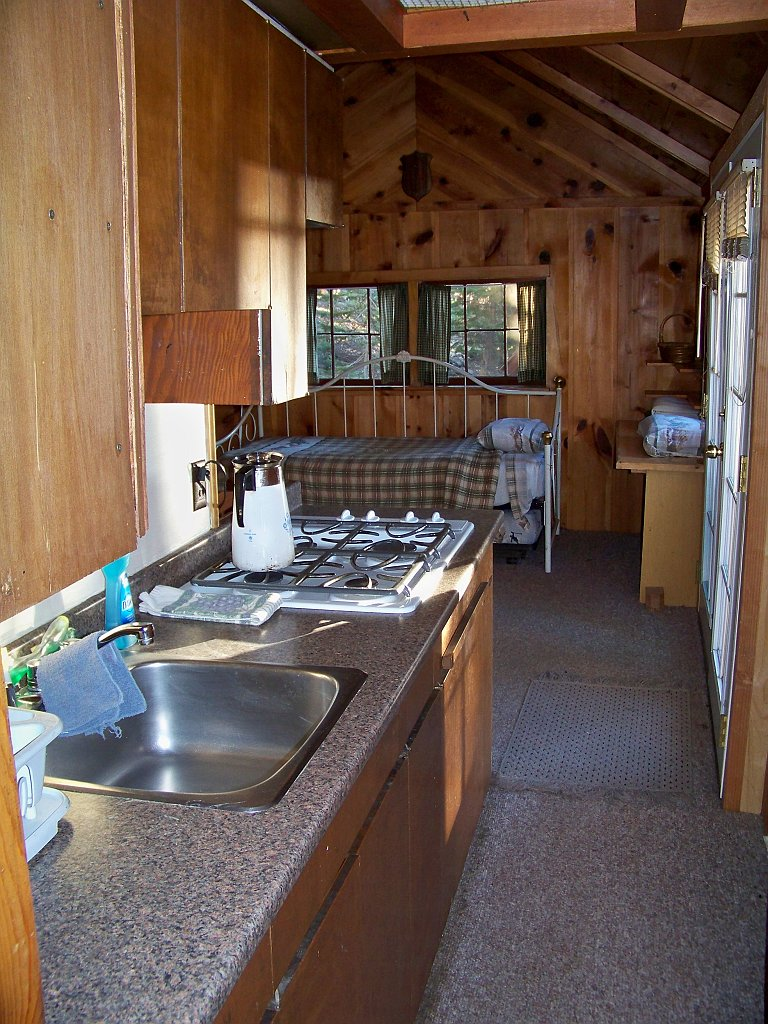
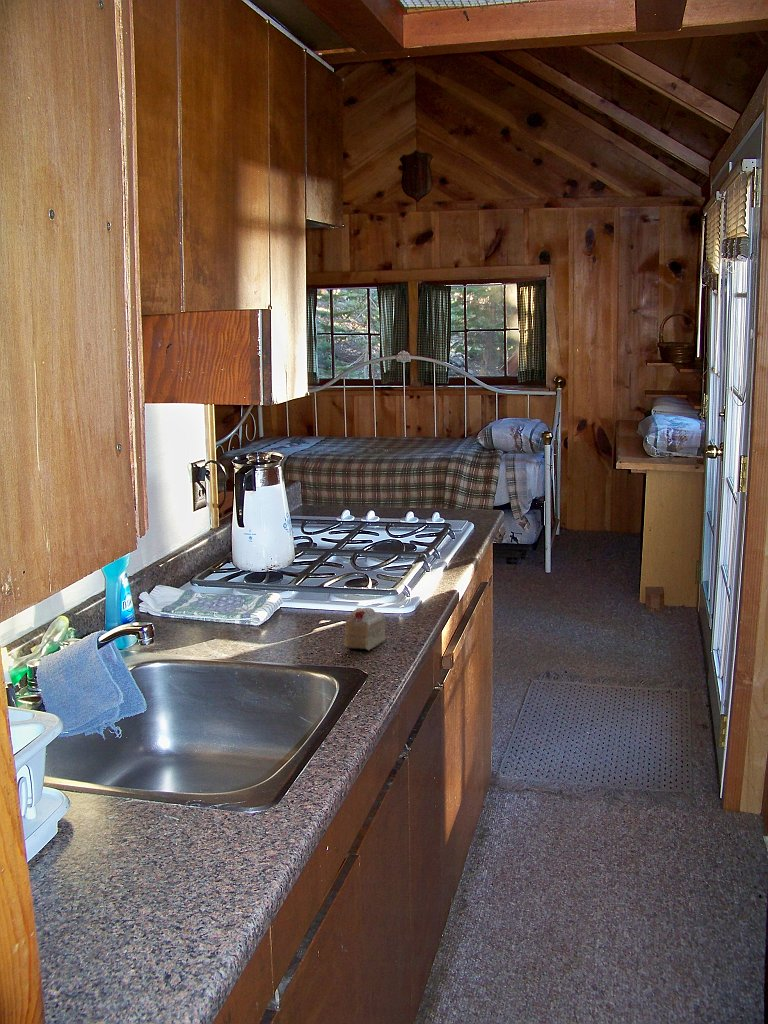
+ cake slice [343,607,387,652]
